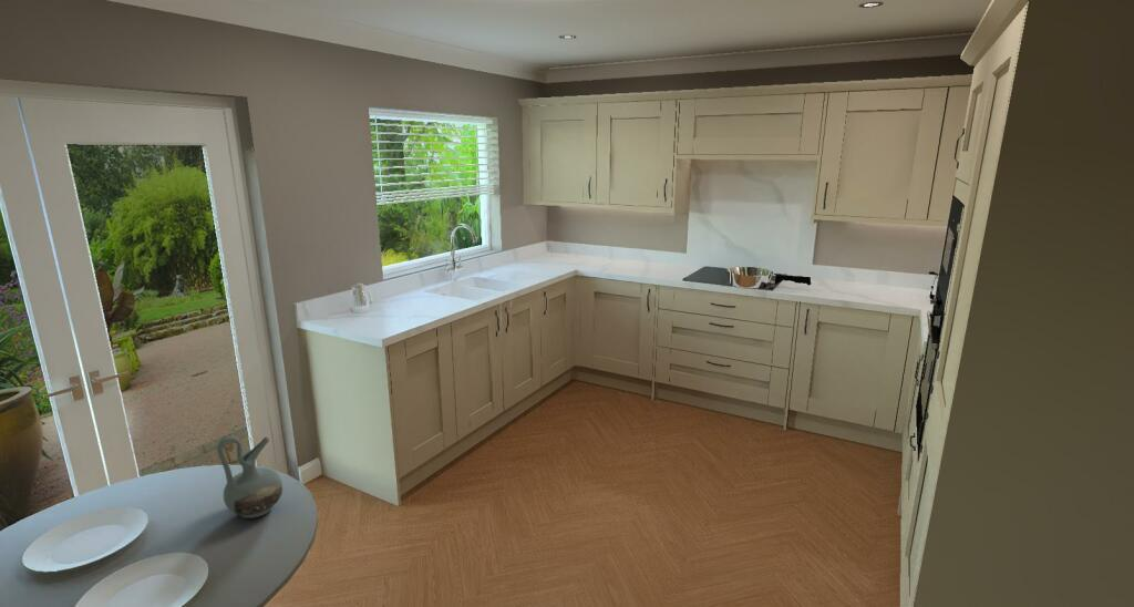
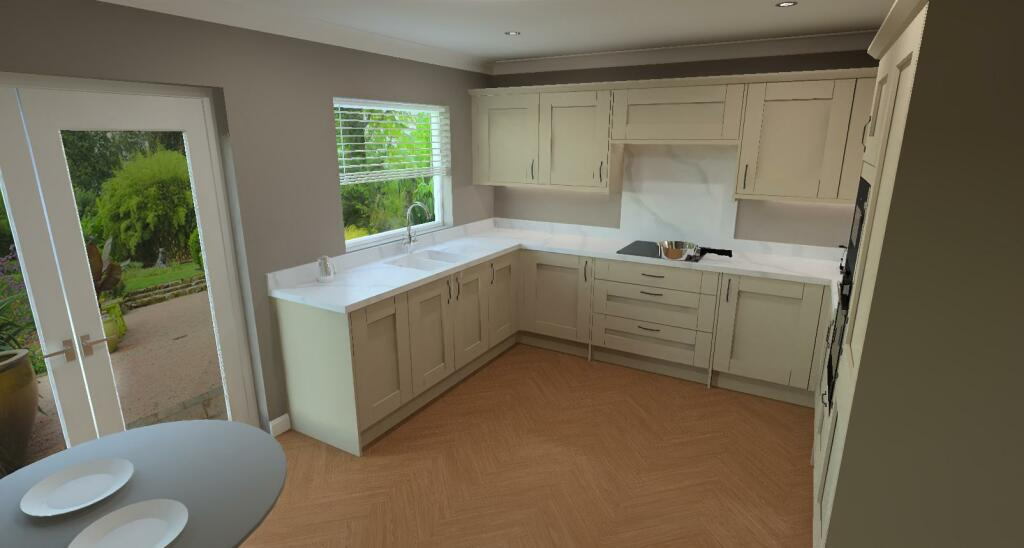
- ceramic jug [216,435,284,519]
